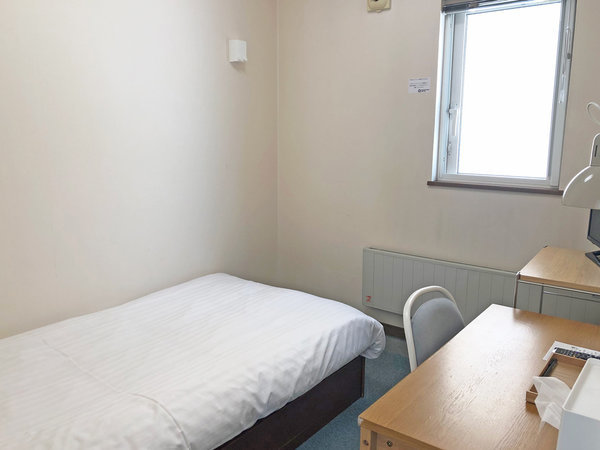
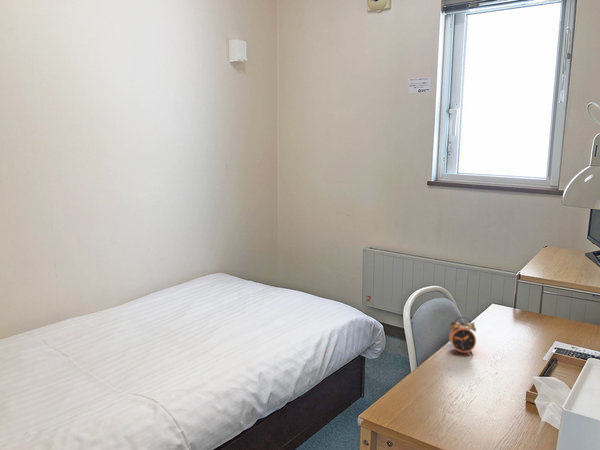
+ alarm clock [448,316,477,357]
